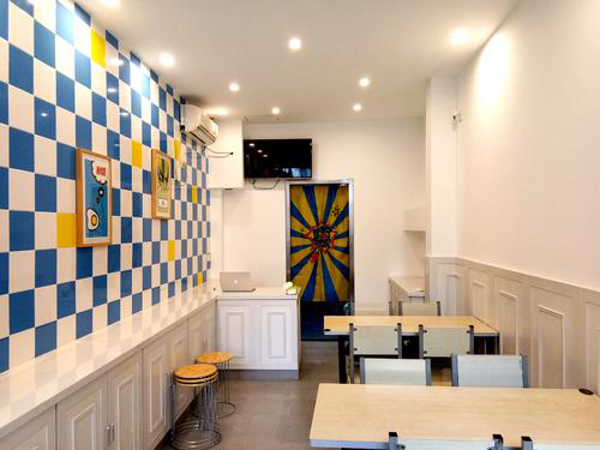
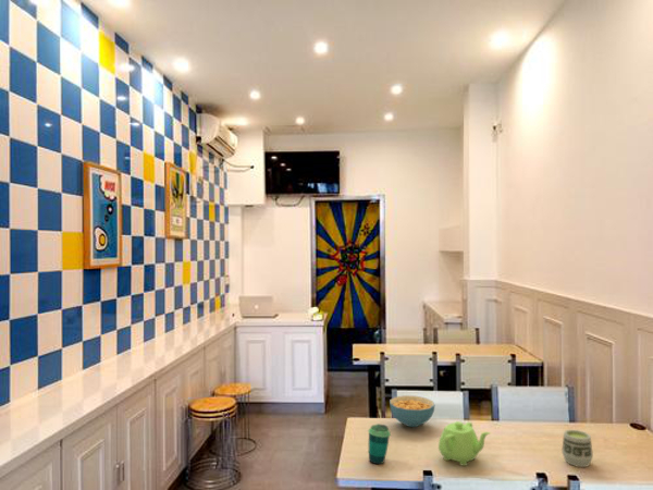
+ cup [367,424,392,465]
+ cereal bowl [389,394,435,428]
+ teapot [438,420,492,467]
+ cup [560,429,594,468]
